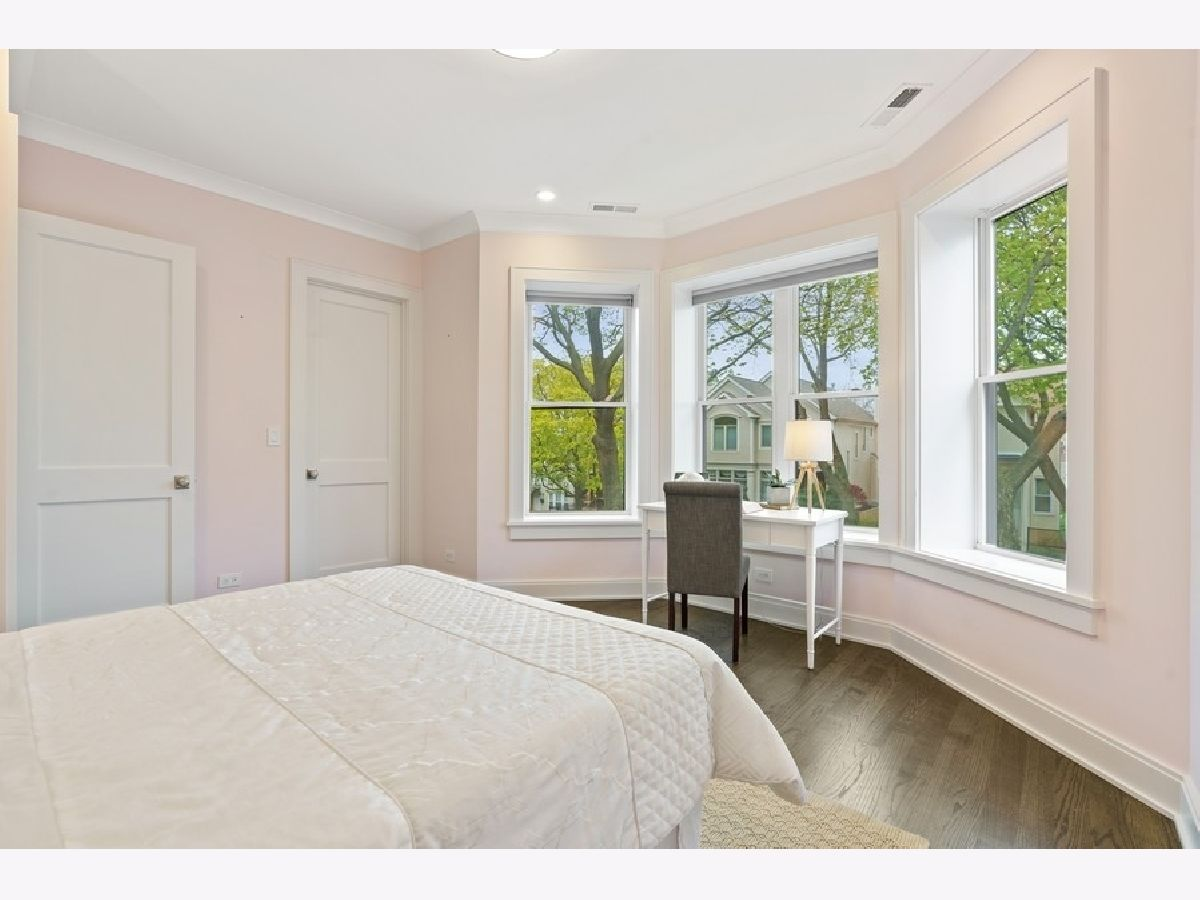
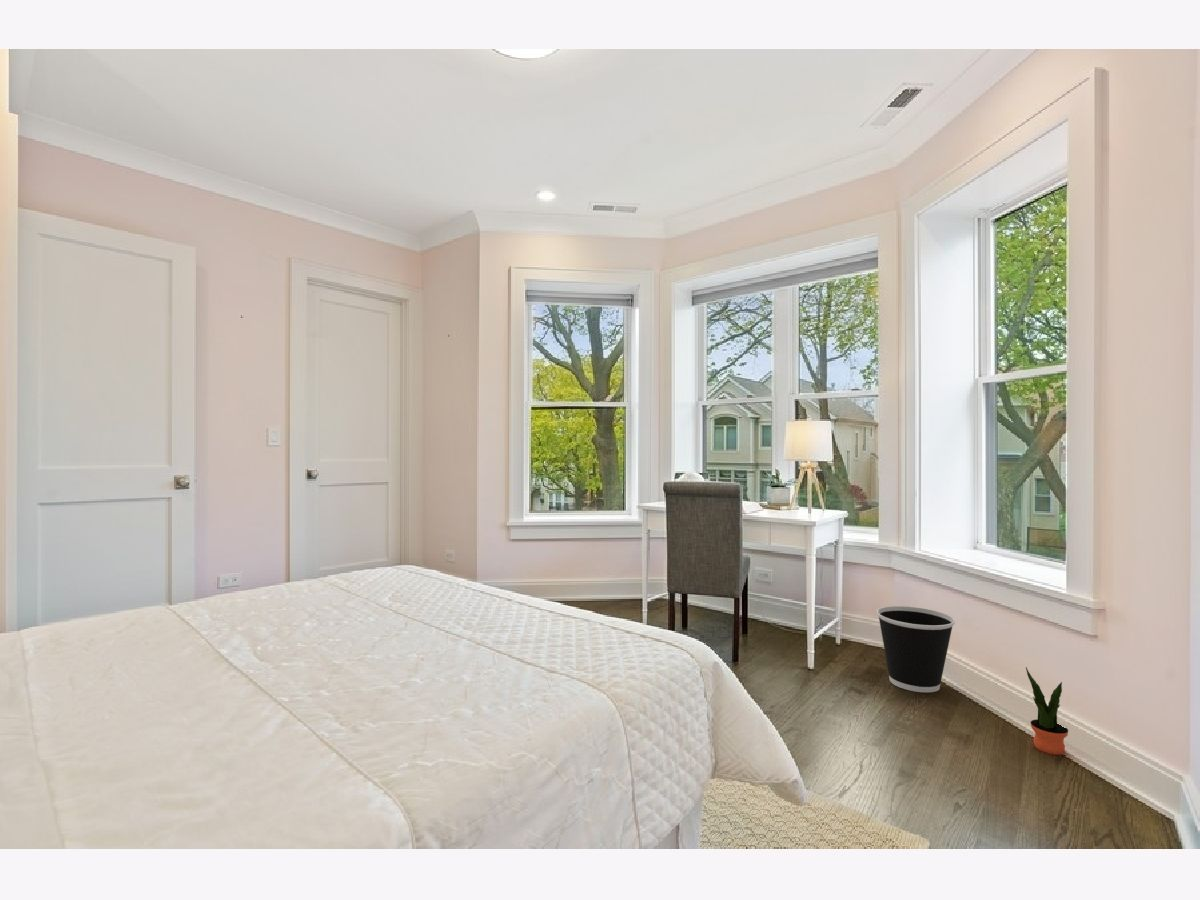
+ wastebasket [876,605,956,693]
+ potted plant [1025,666,1069,756]
